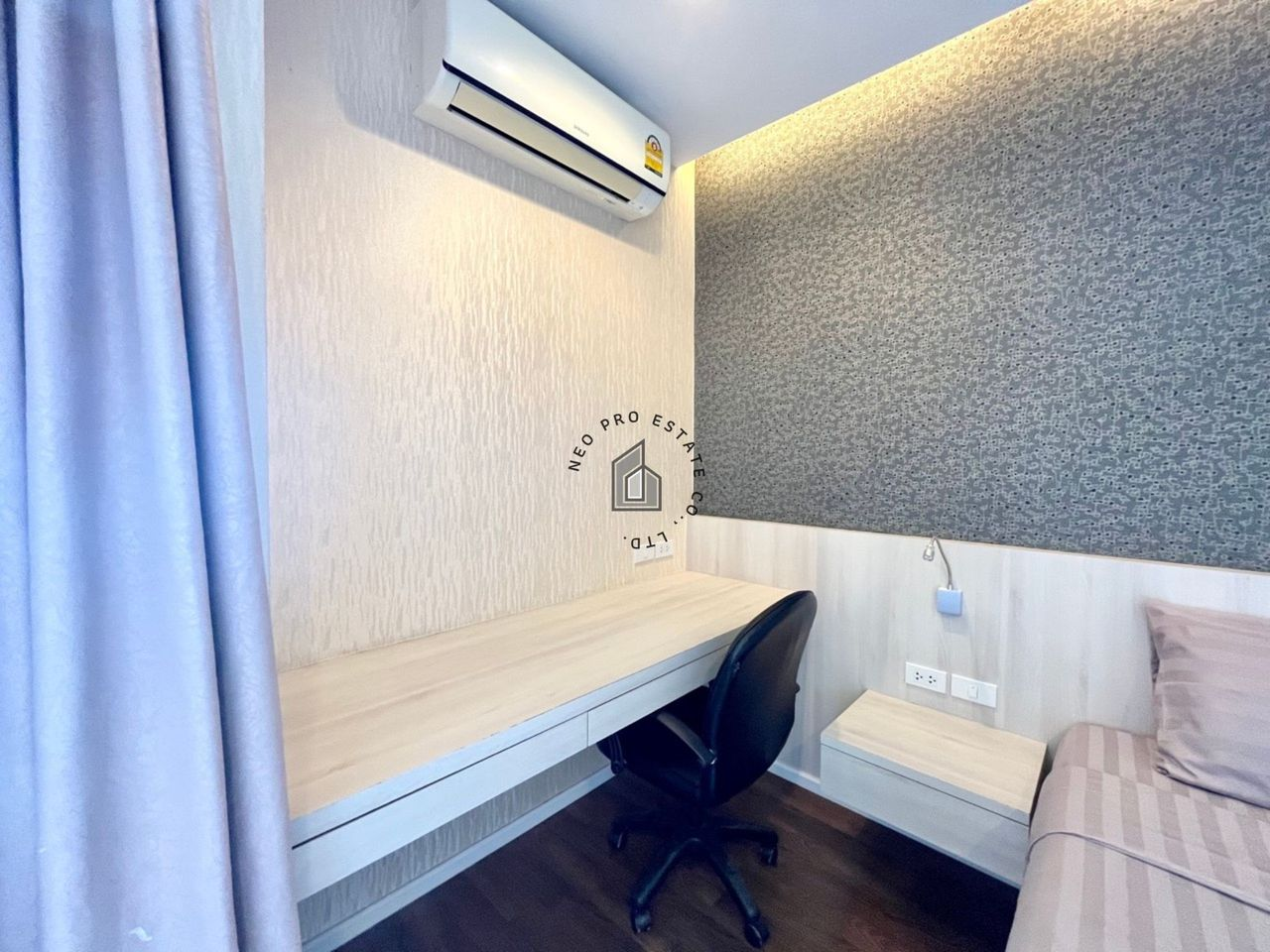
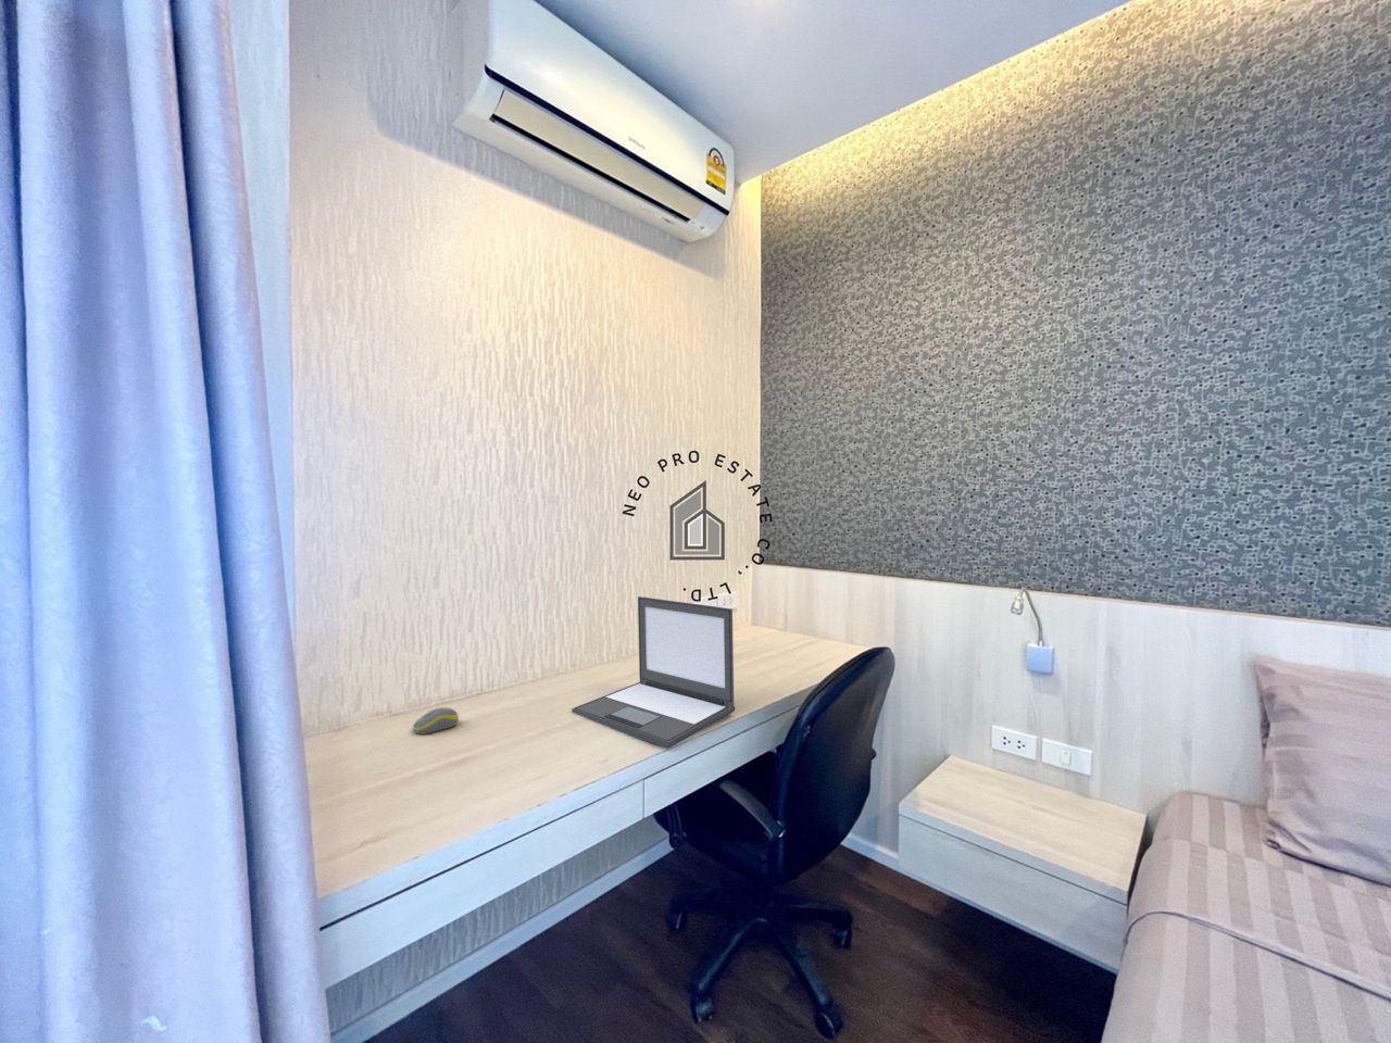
+ laptop [571,595,736,749]
+ computer mouse [412,707,460,735]
